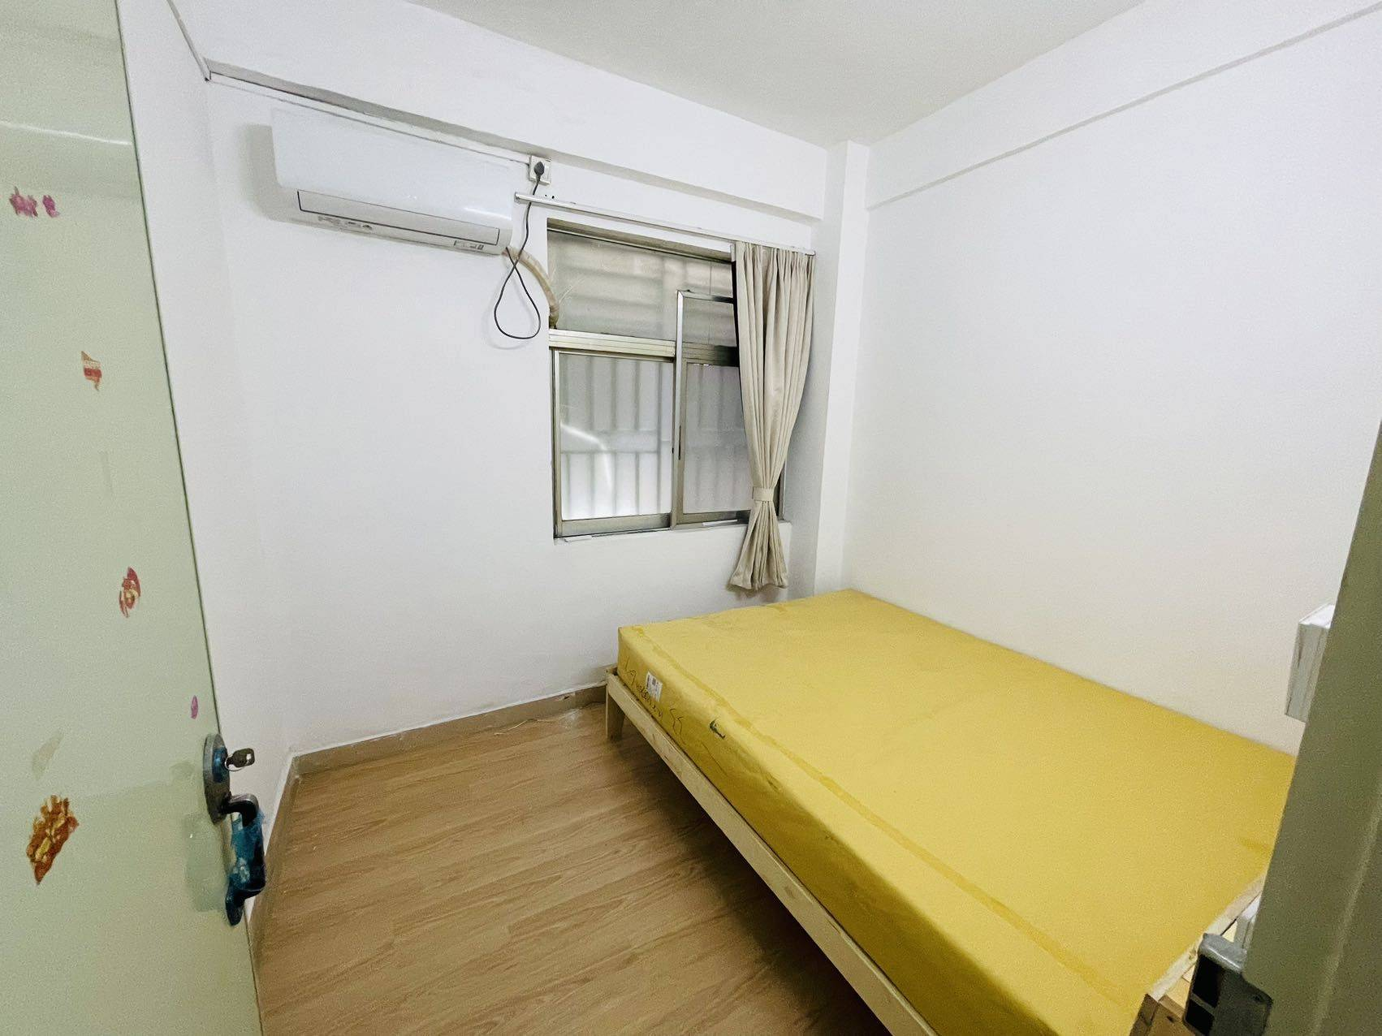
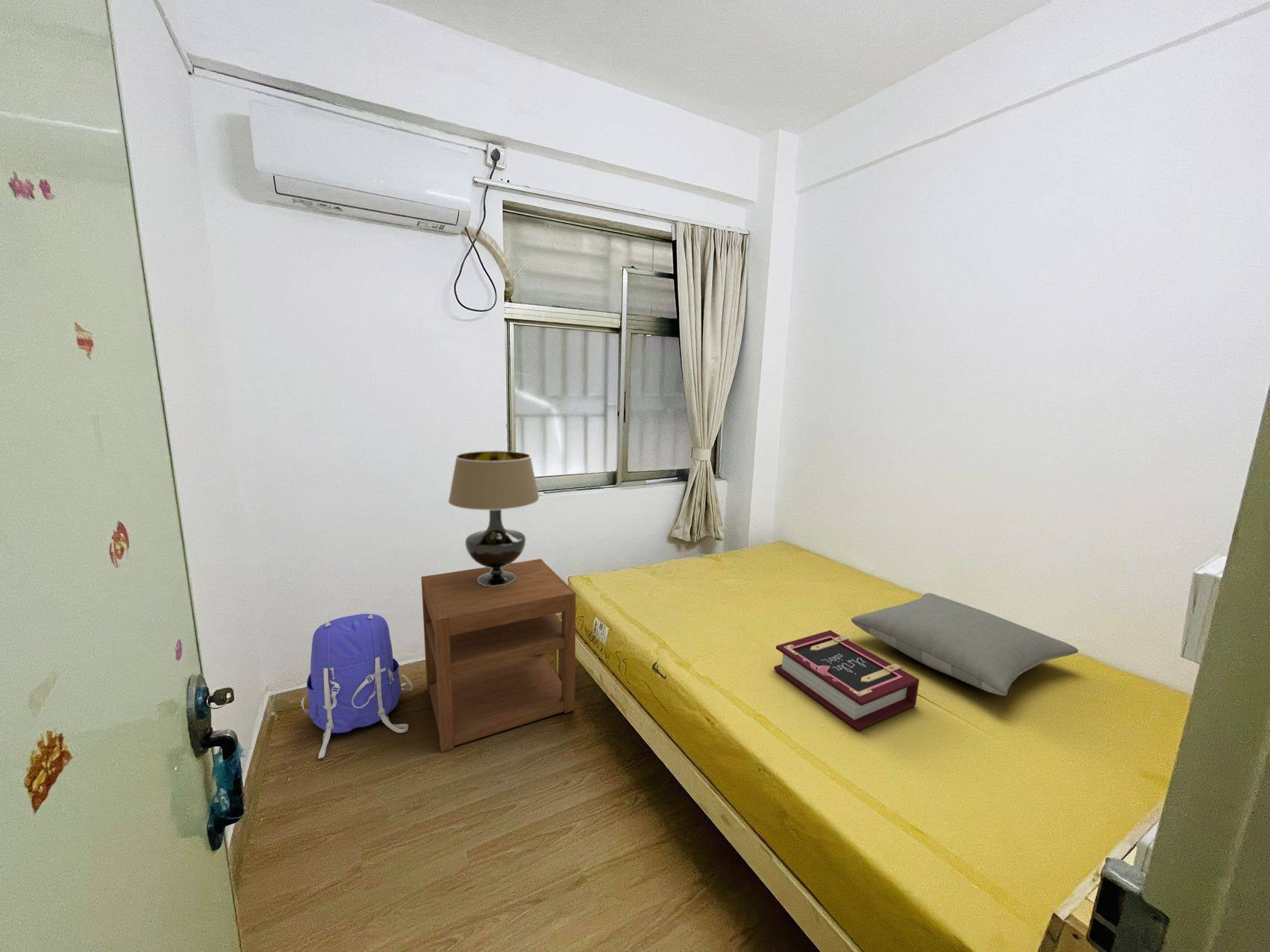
+ table lamp [448,450,540,586]
+ nightstand [421,558,577,753]
+ book [773,630,920,731]
+ backpack [301,613,413,760]
+ pillow [851,592,1079,696]
